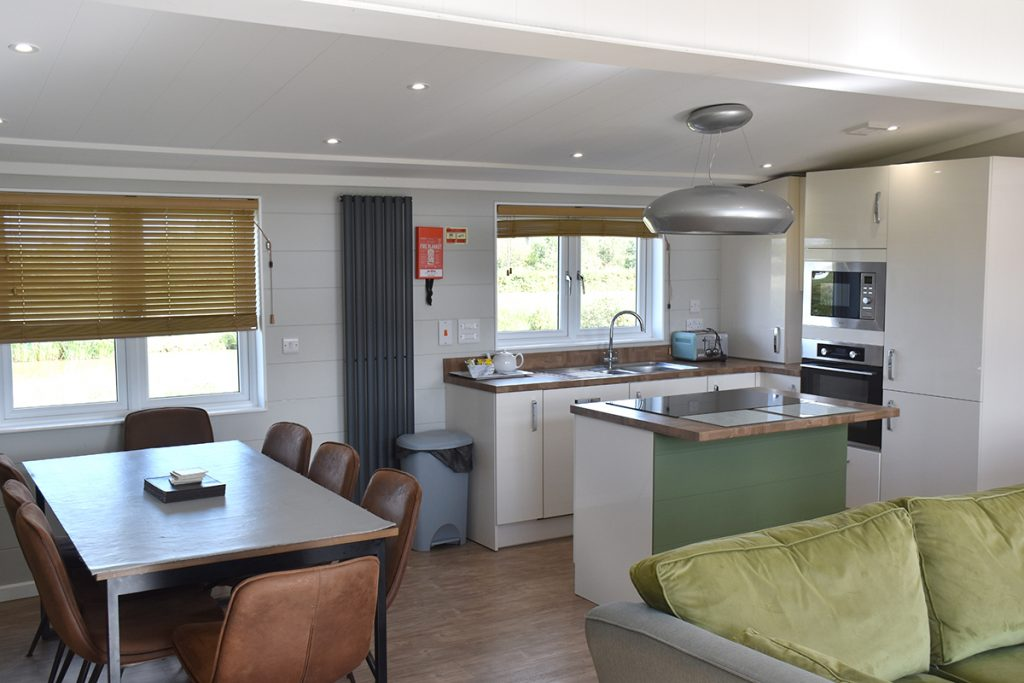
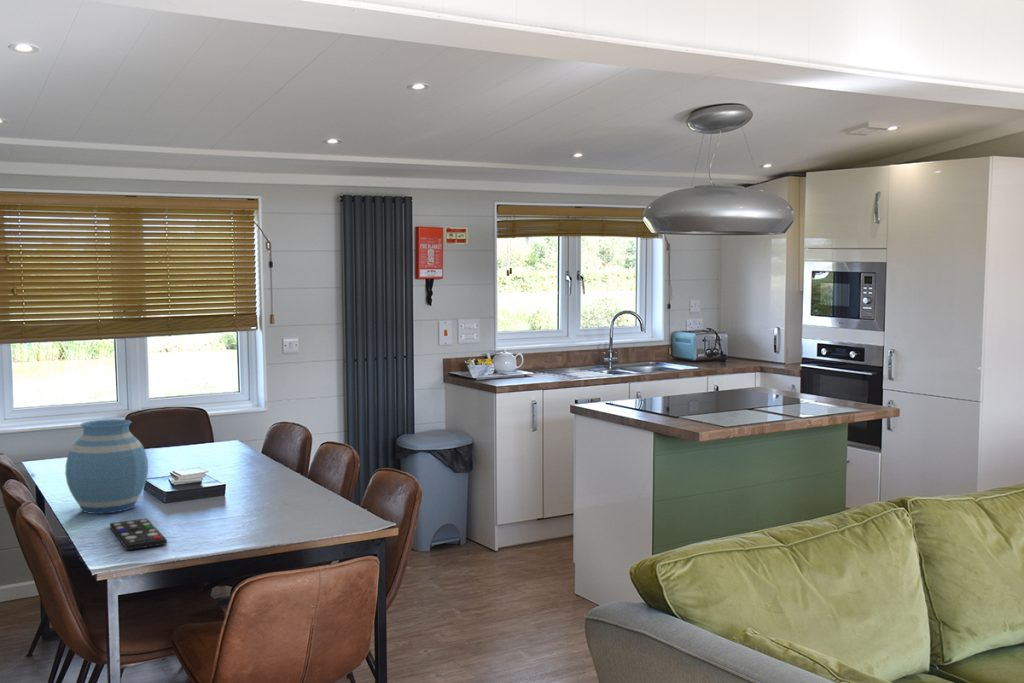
+ vase [64,418,149,515]
+ remote control [109,517,168,551]
